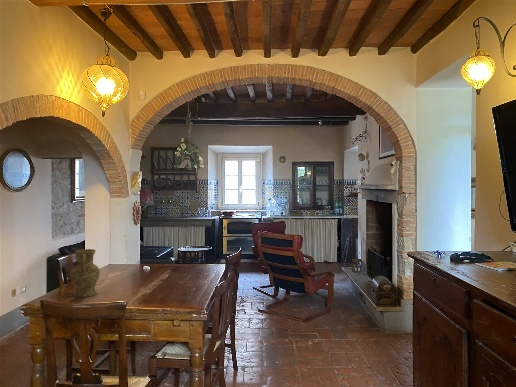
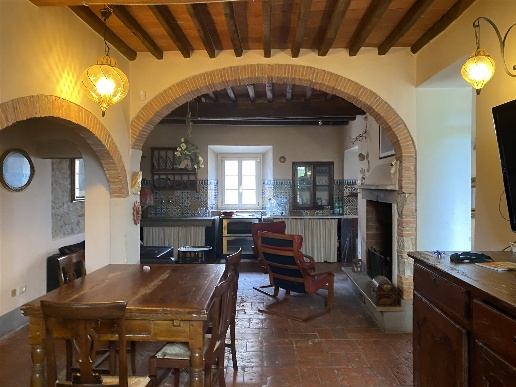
- vase [70,248,101,298]
